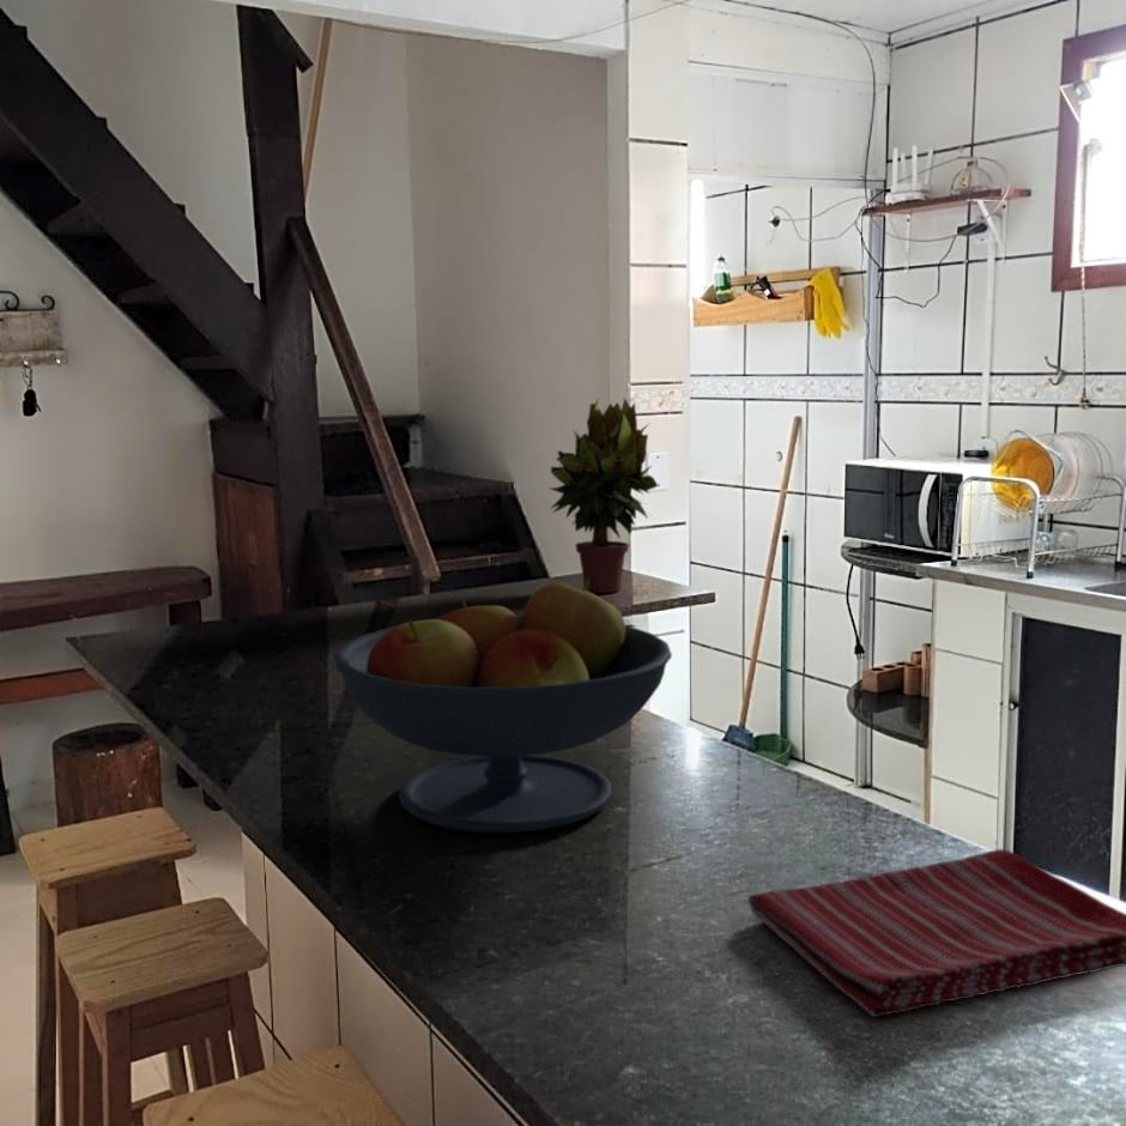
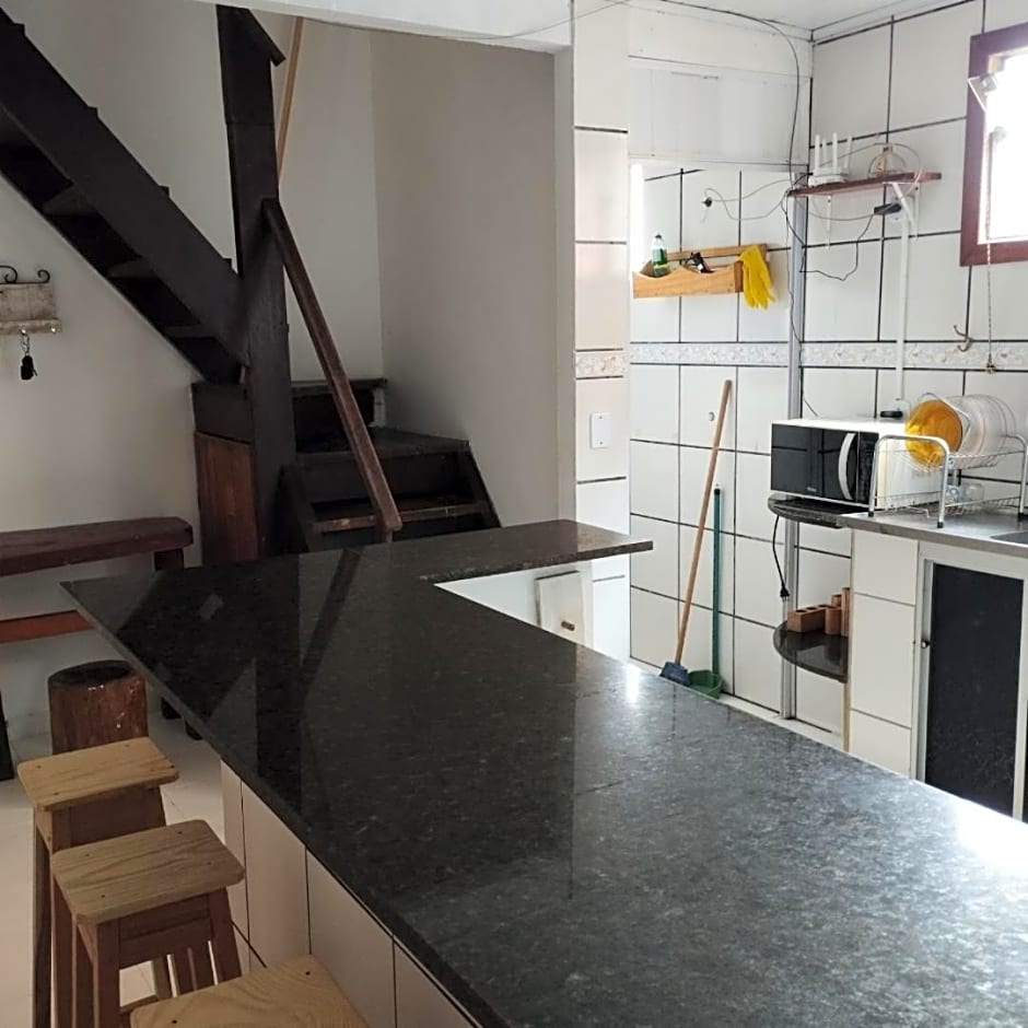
- fruit bowl [332,579,673,834]
- dish towel [746,848,1126,1018]
- potted plant [547,396,659,594]
